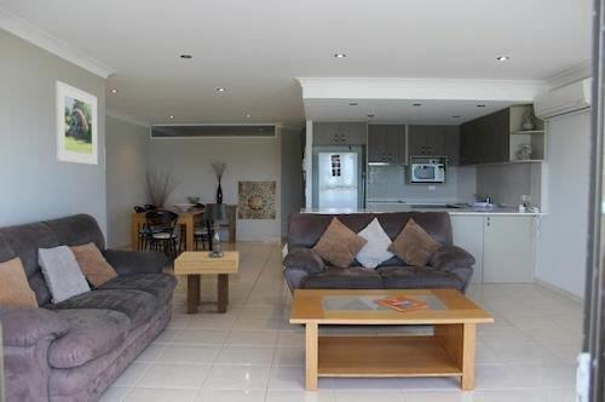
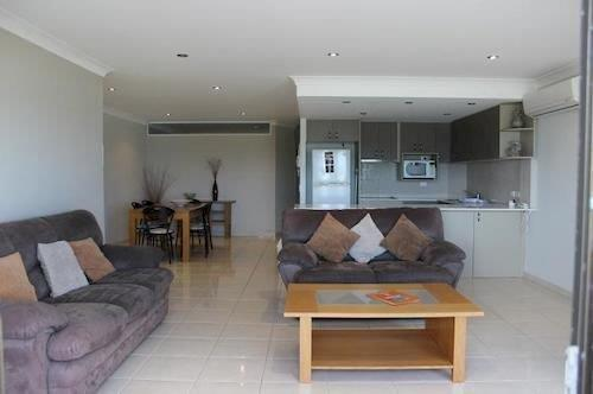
- side table [173,251,240,315]
- wall art [237,180,277,220]
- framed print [54,80,99,166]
- table lamp [202,202,230,258]
